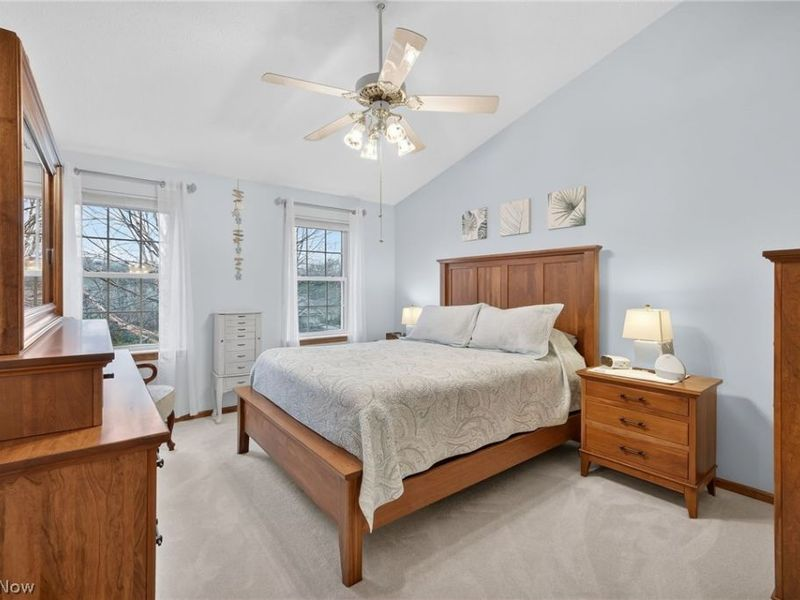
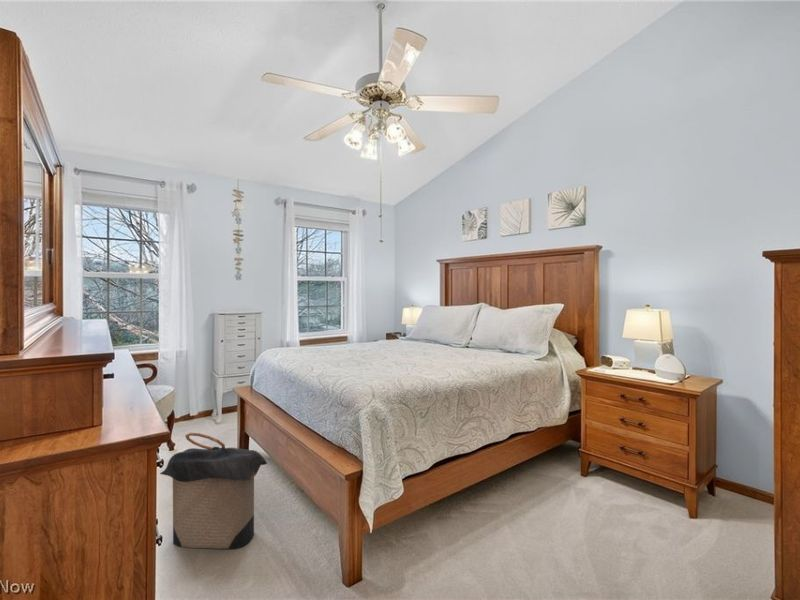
+ laundry hamper [159,432,269,550]
